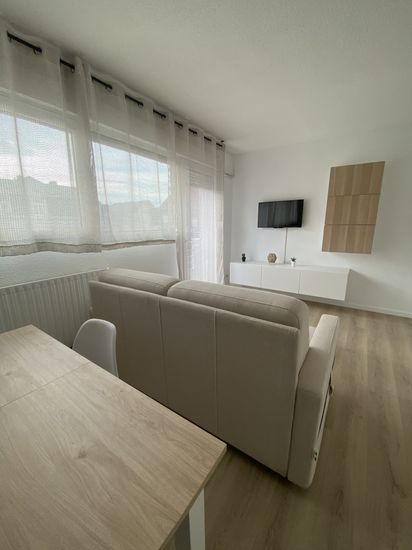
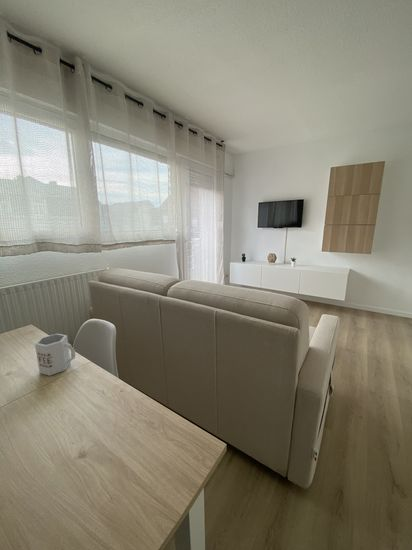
+ mug [34,333,76,377]
